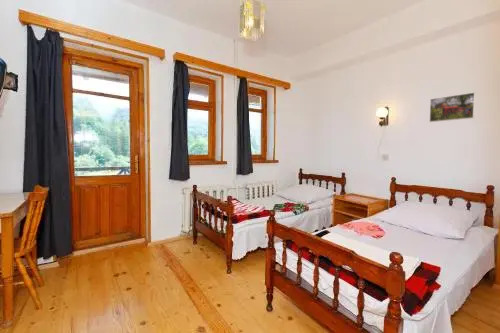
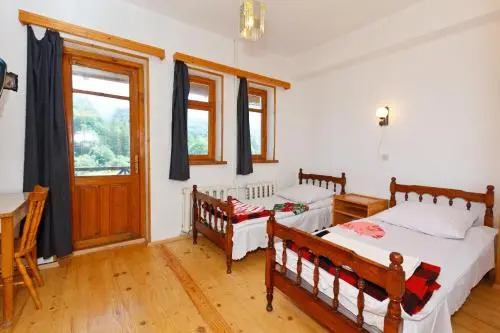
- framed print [428,91,477,123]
